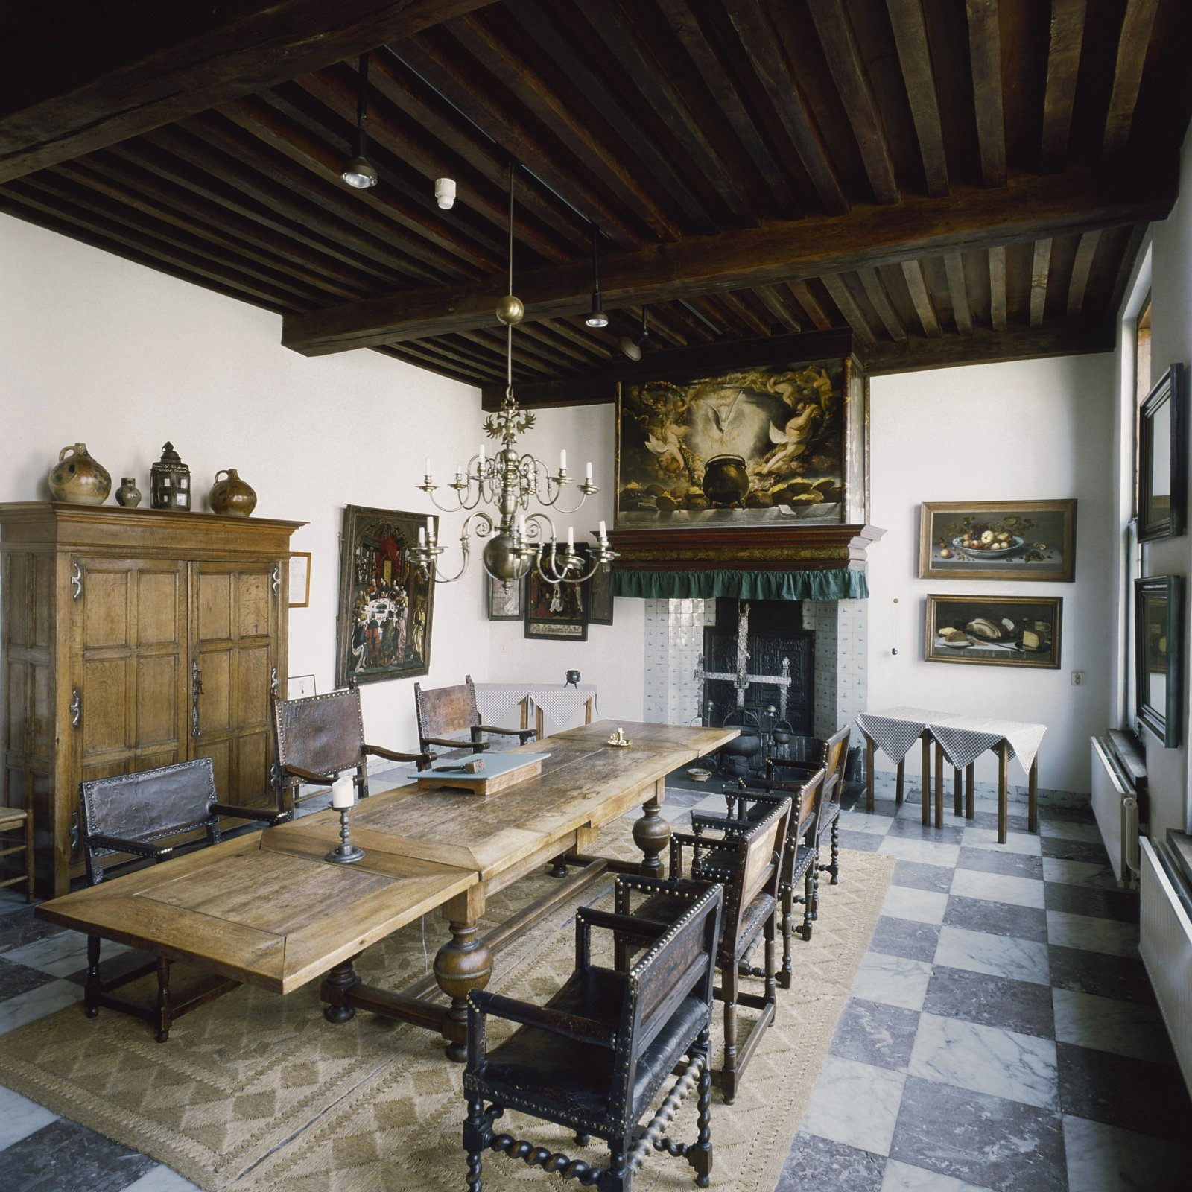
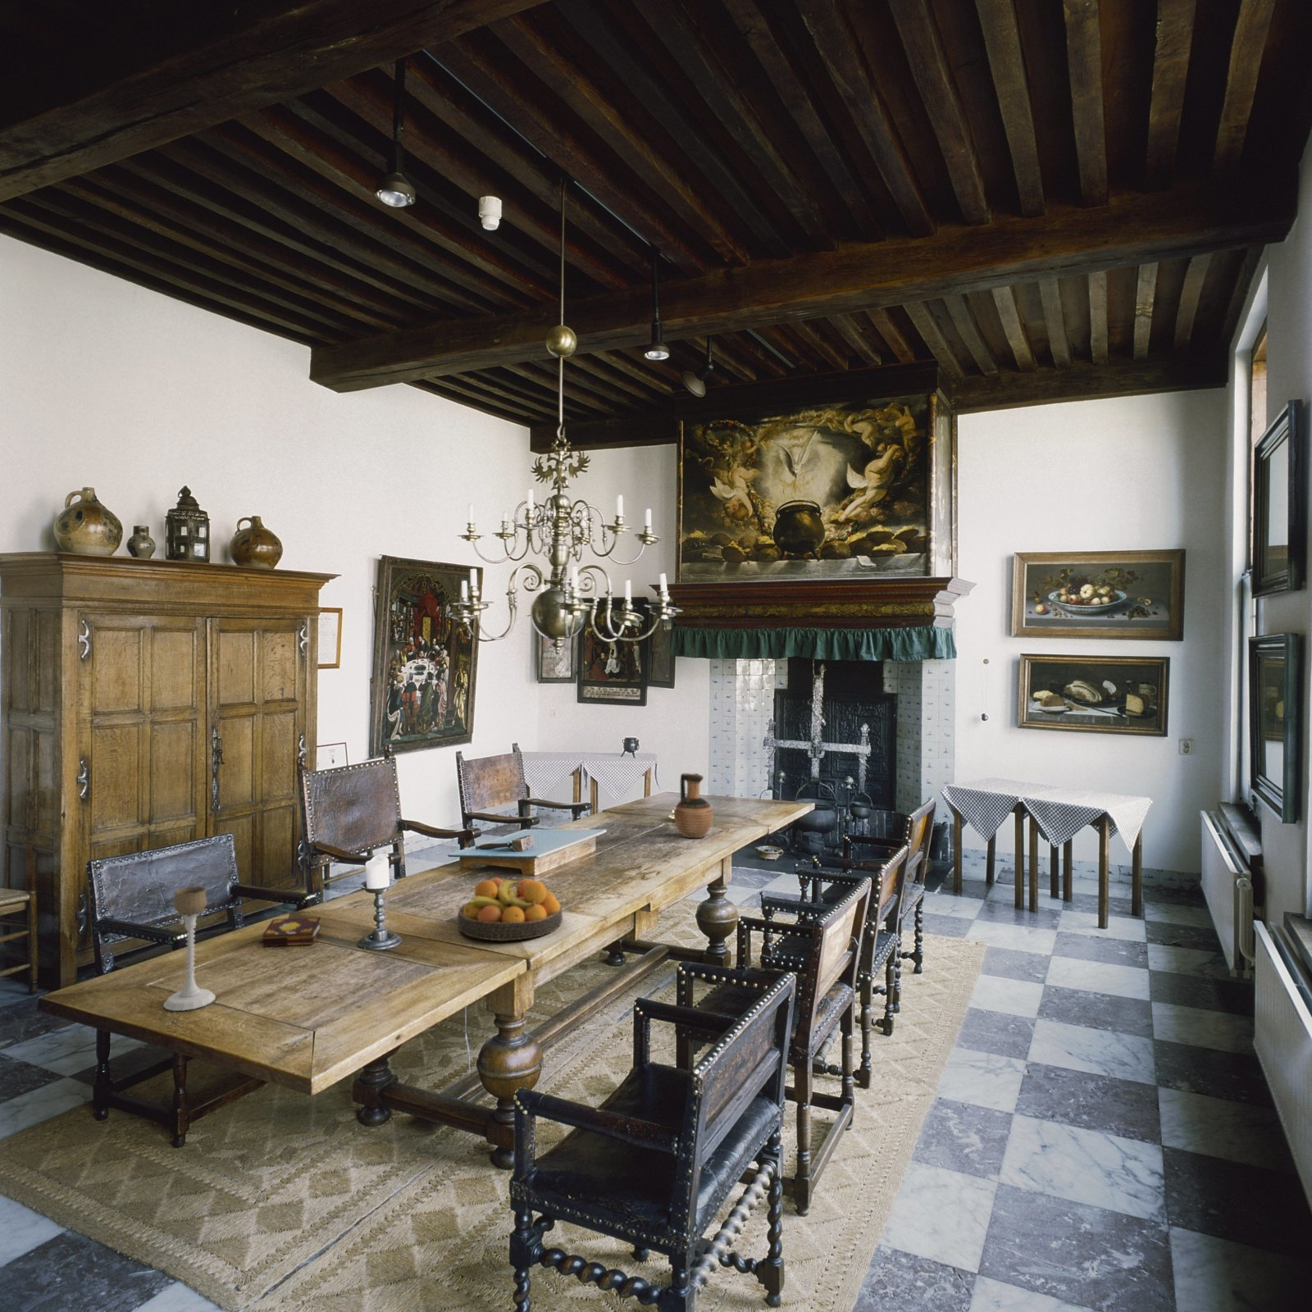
+ ceramic jug [673,773,714,839]
+ fruit bowl [457,877,563,942]
+ candle holder [162,885,216,1012]
+ book [262,917,322,948]
